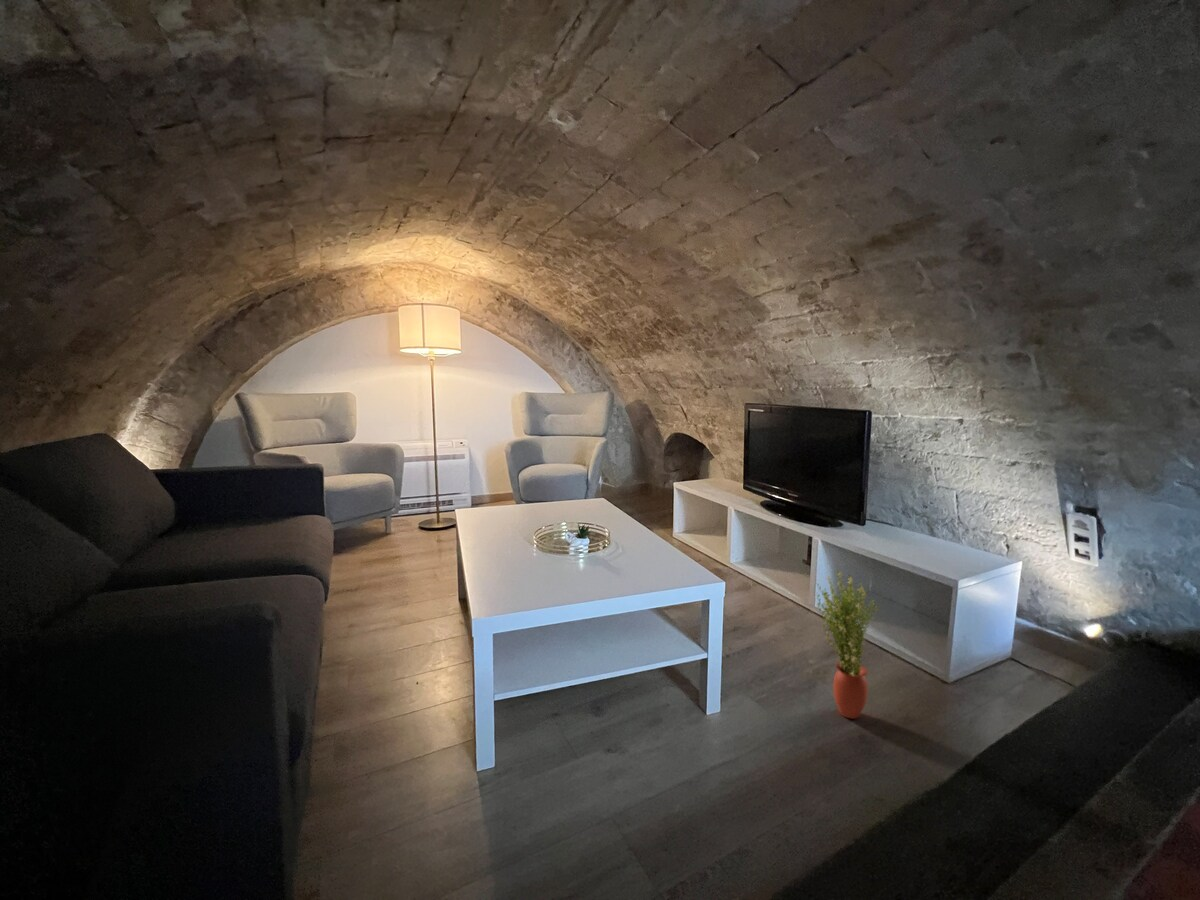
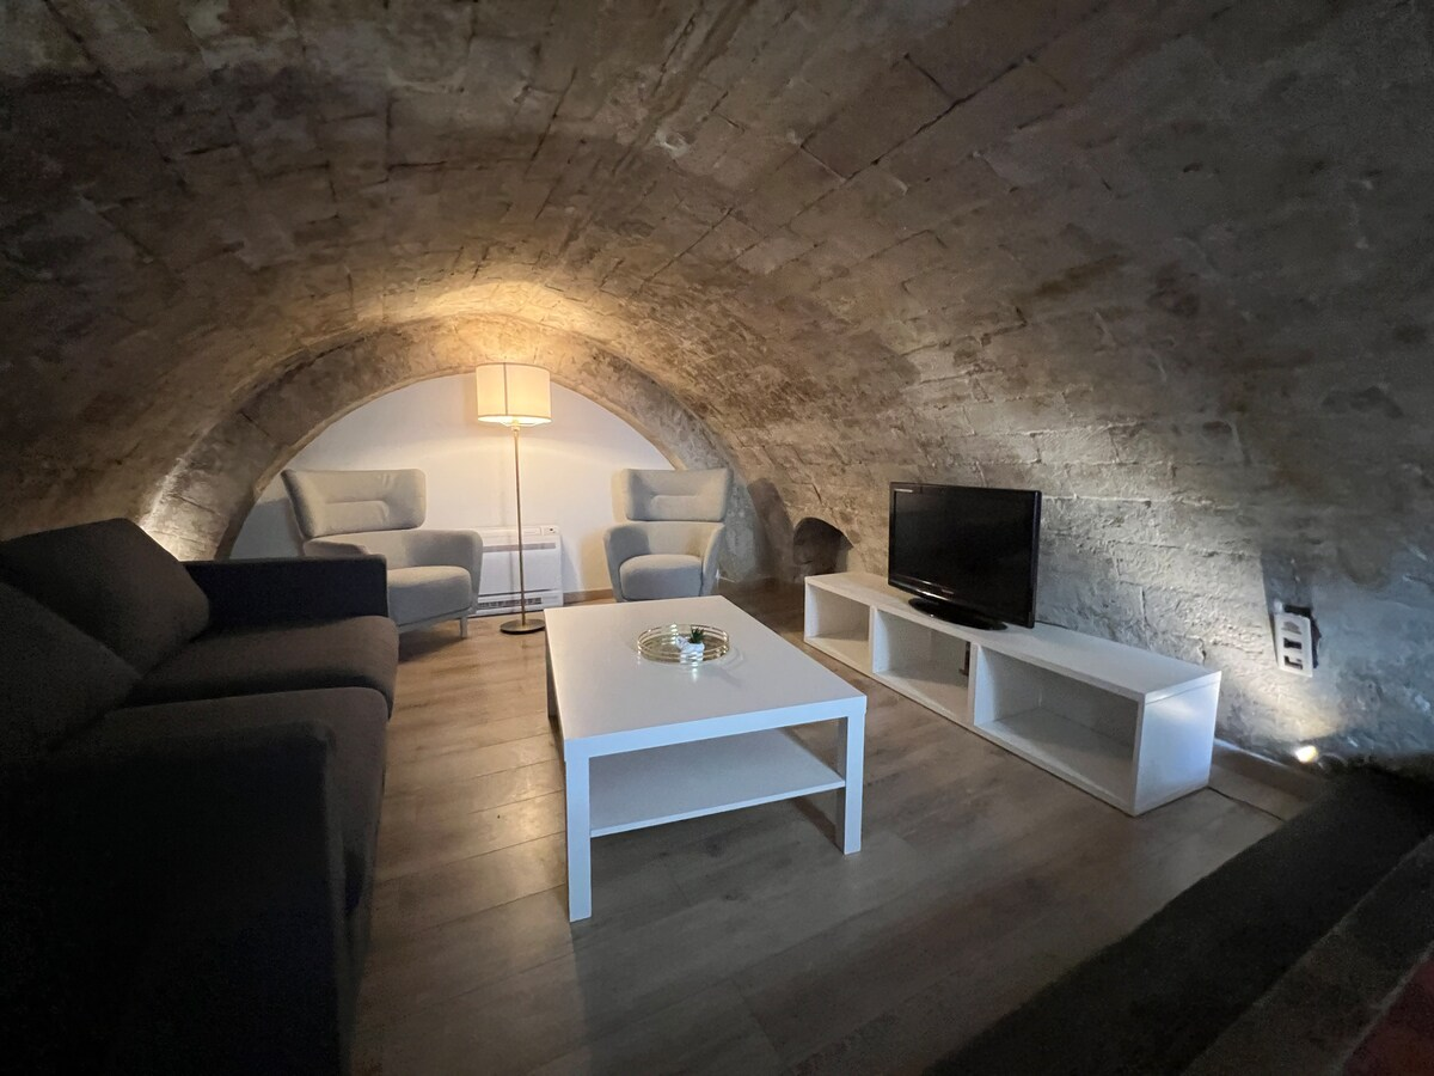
- potted plant [815,570,879,720]
